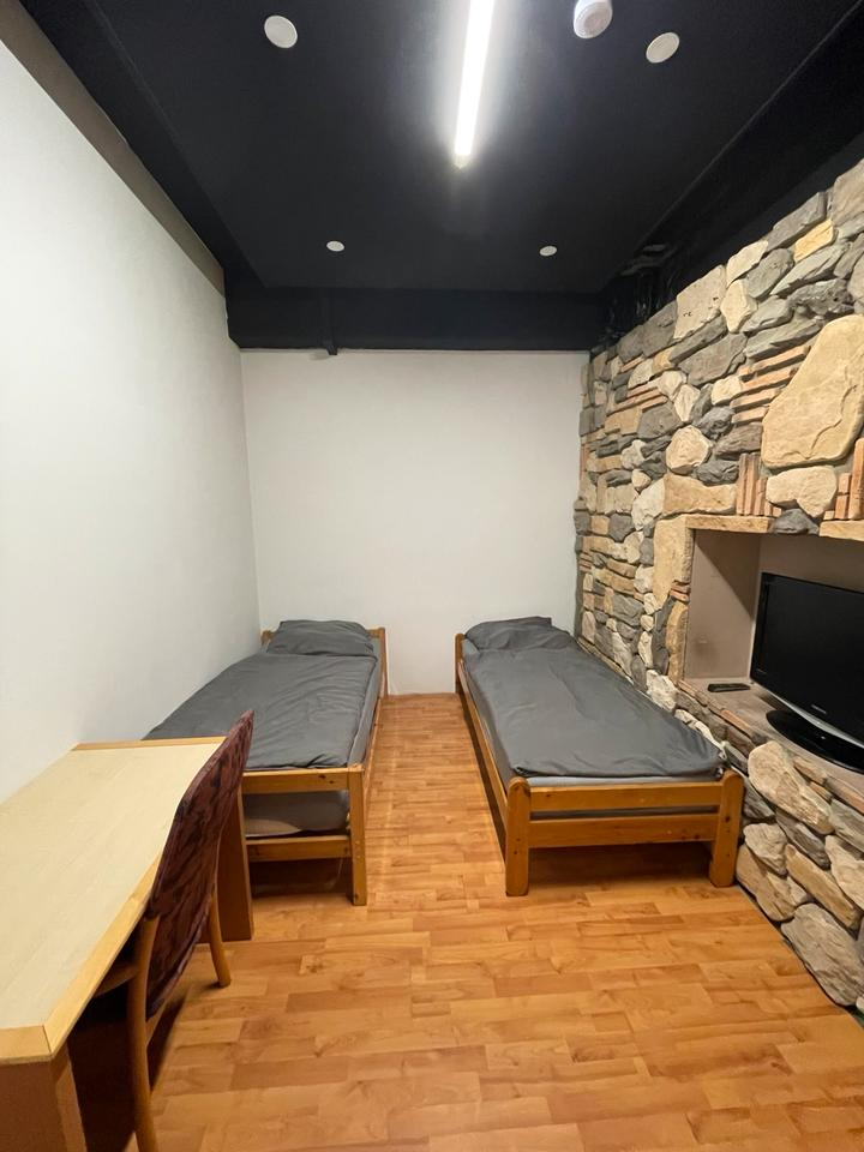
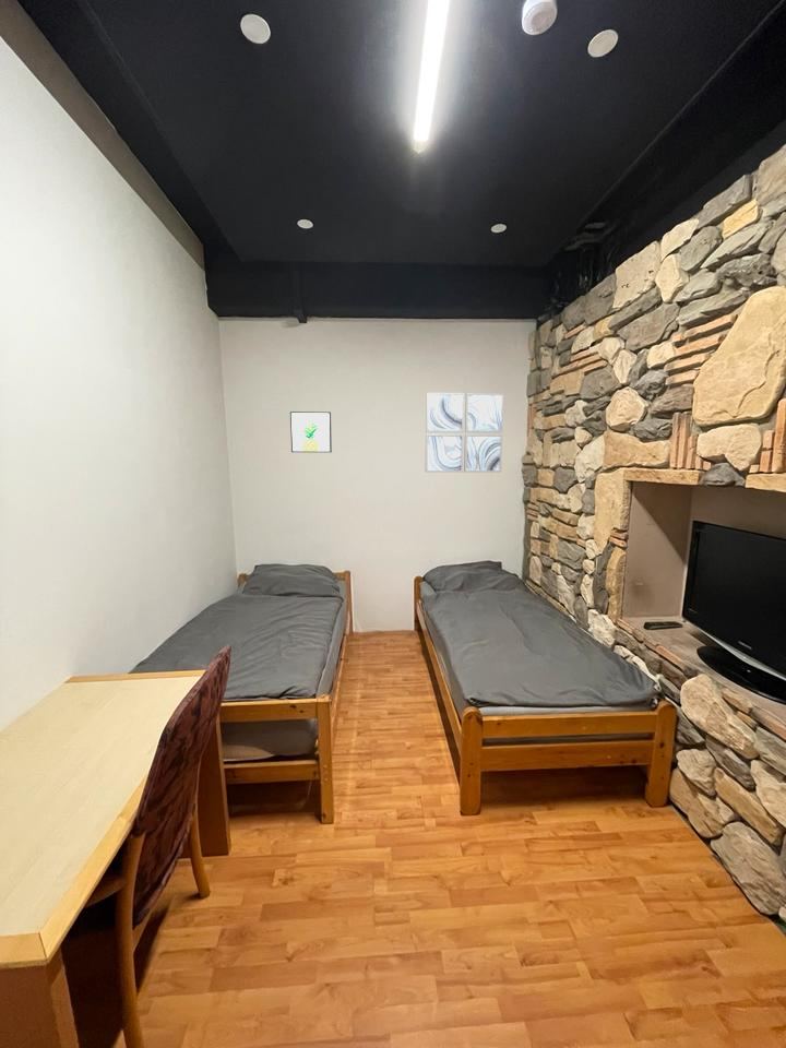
+ wall art [425,392,505,474]
+ wall art [289,410,333,453]
